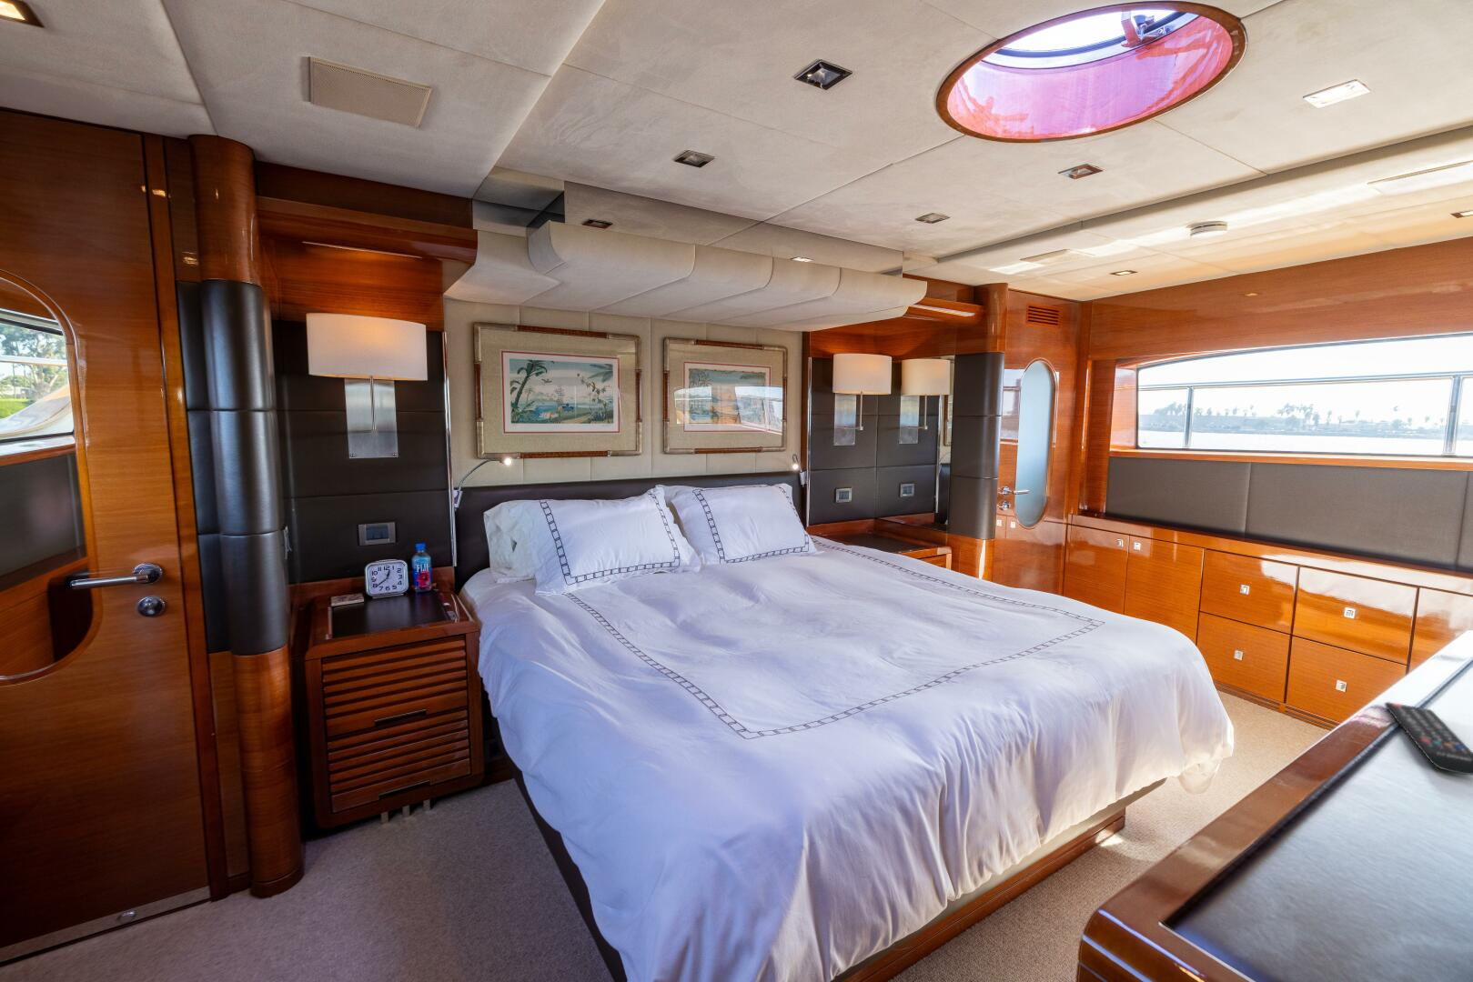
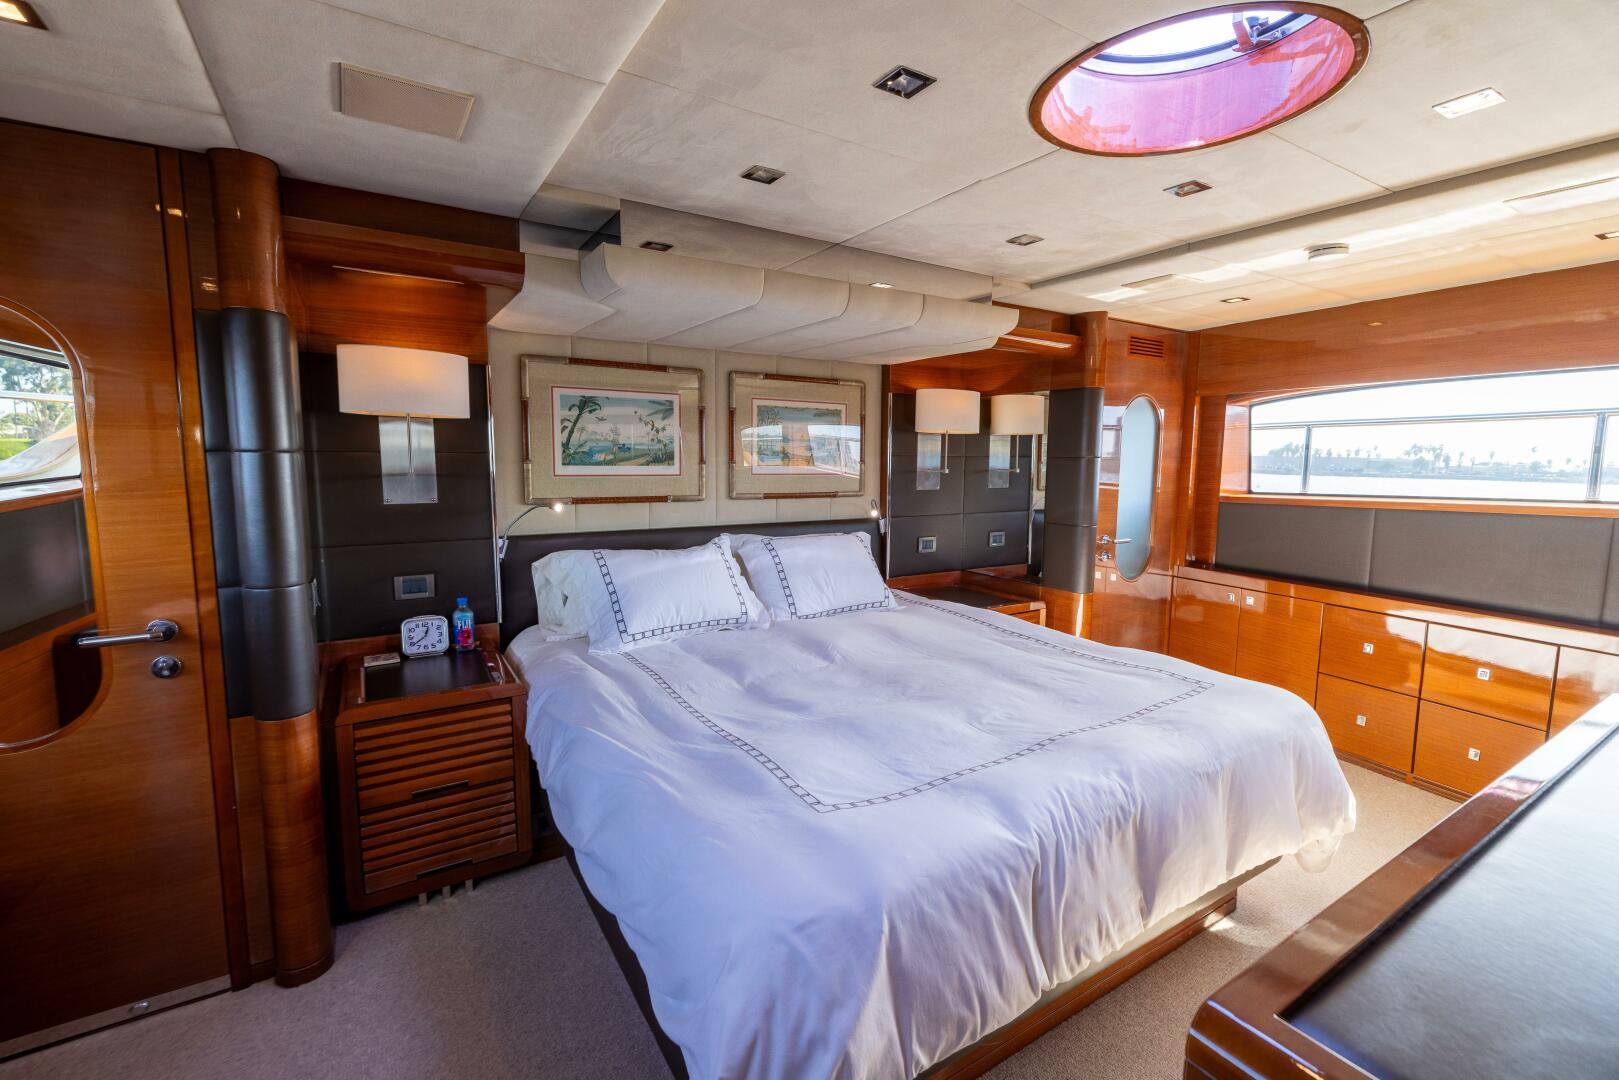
- remote control [1384,701,1473,776]
